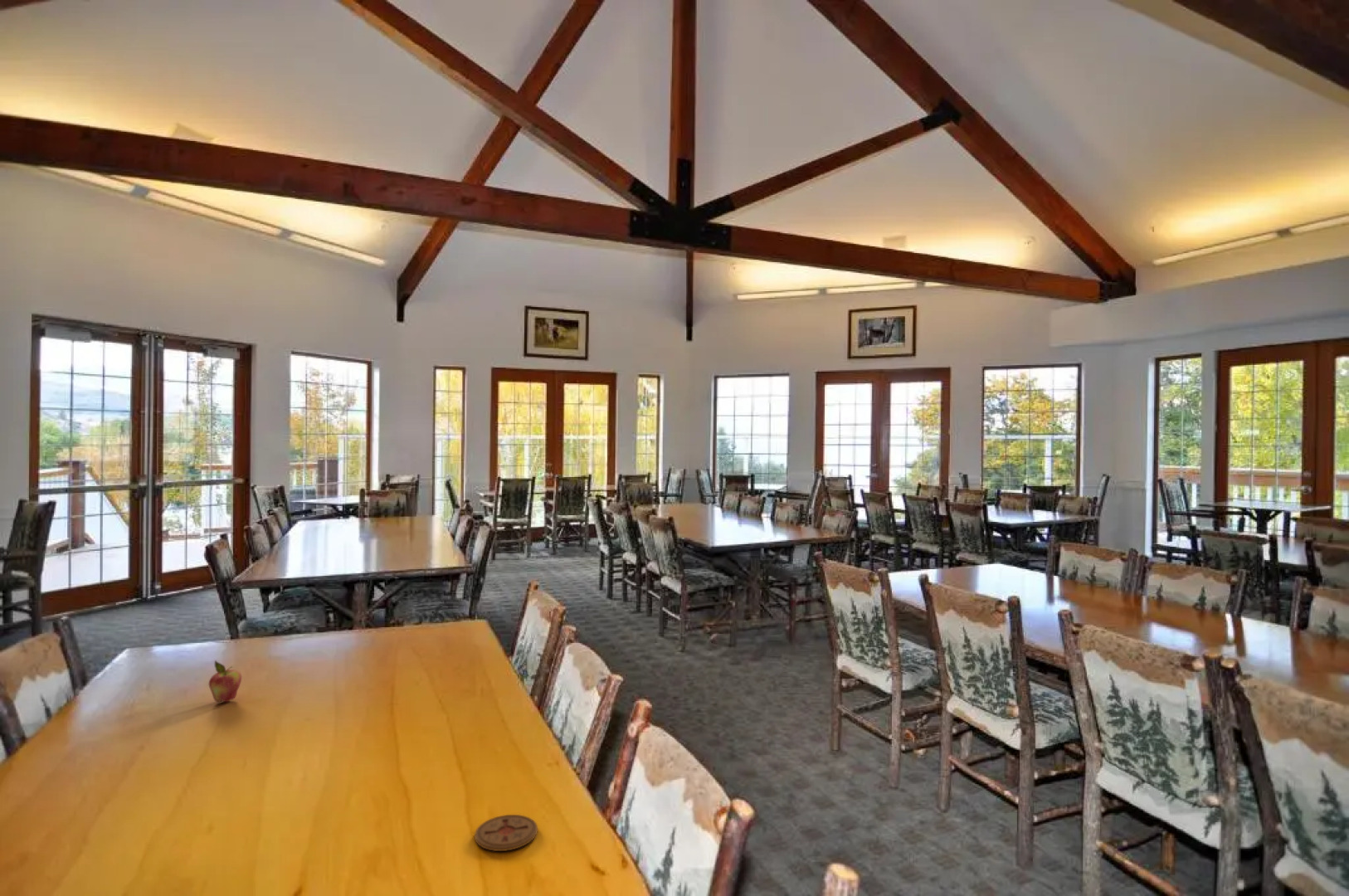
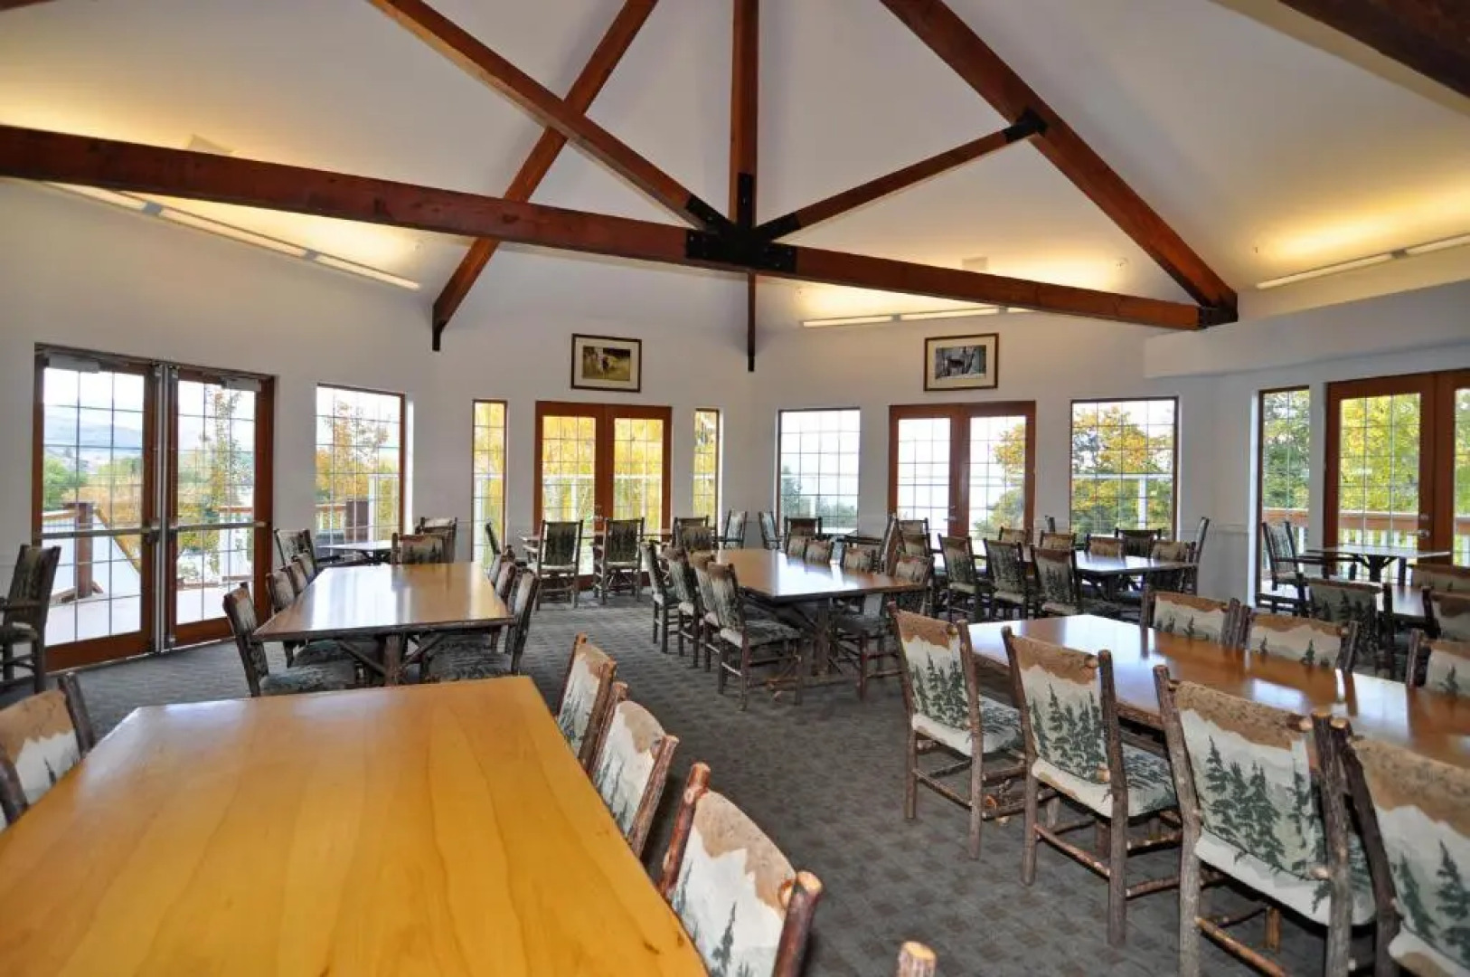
- coaster [474,814,538,852]
- fruit [208,660,242,704]
